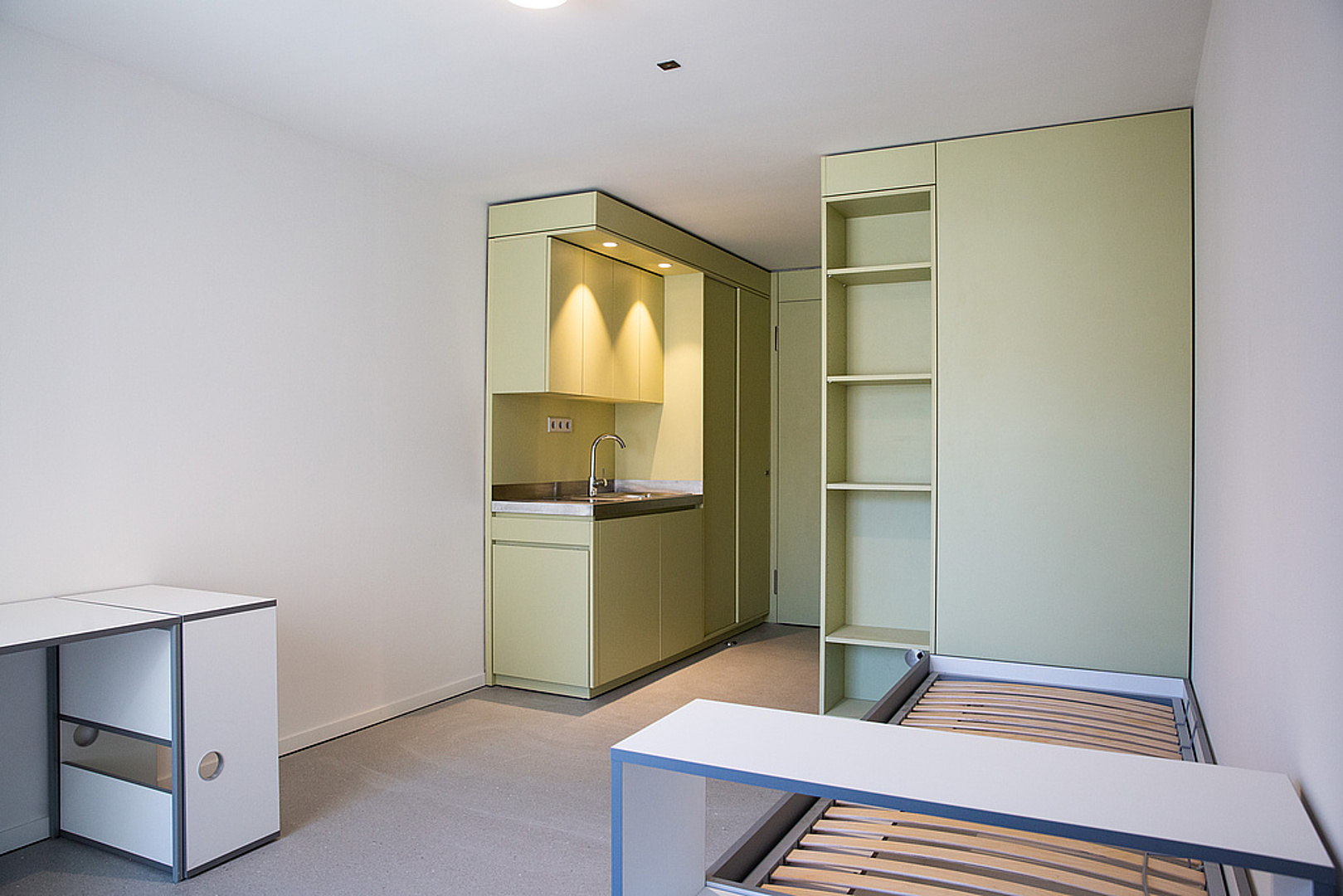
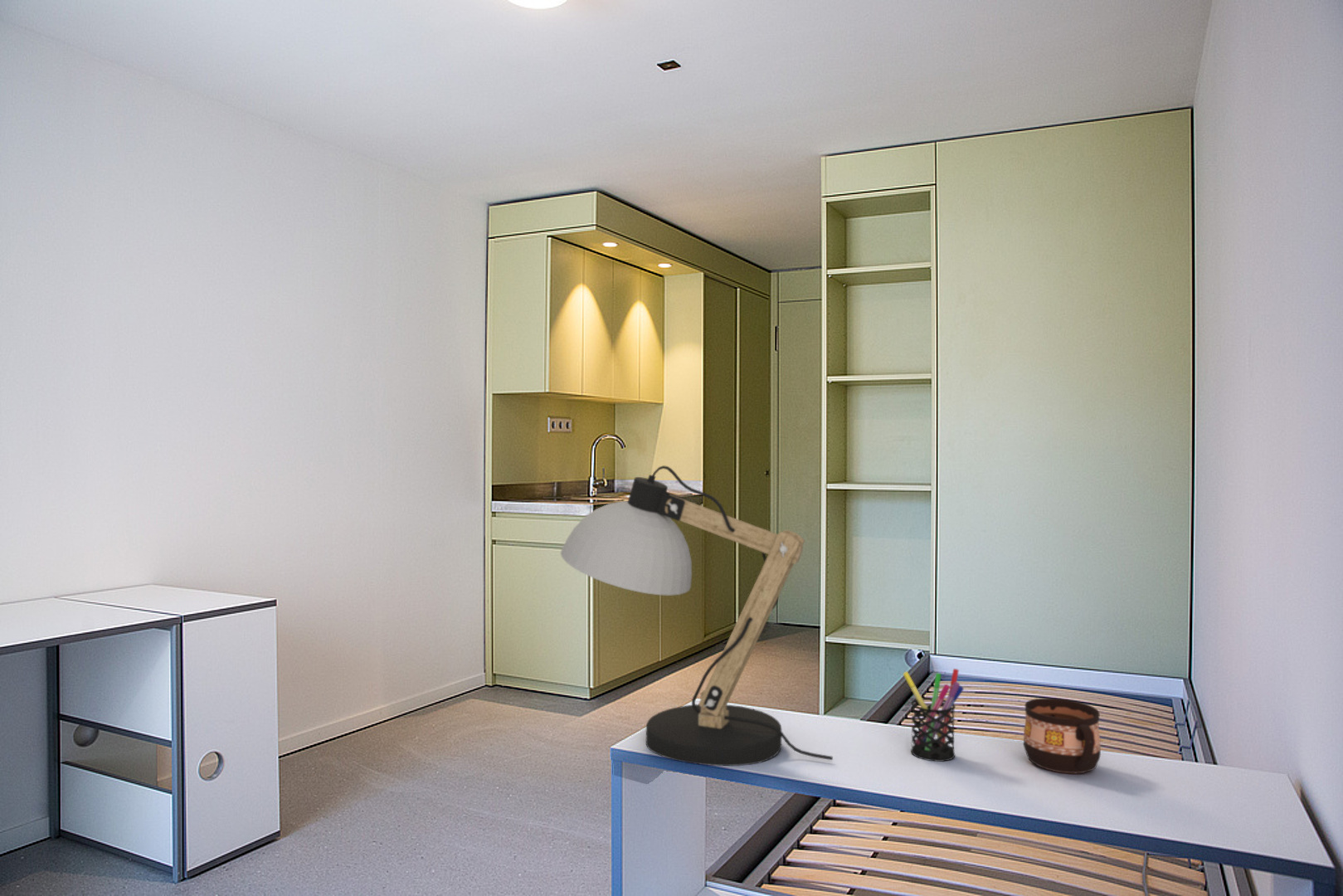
+ desk lamp [560,465,834,767]
+ cup [1023,698,1102,774]
+ pen holder [903,668,965,762]
